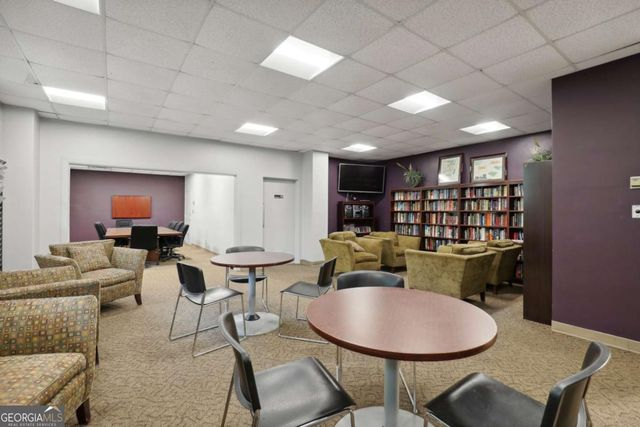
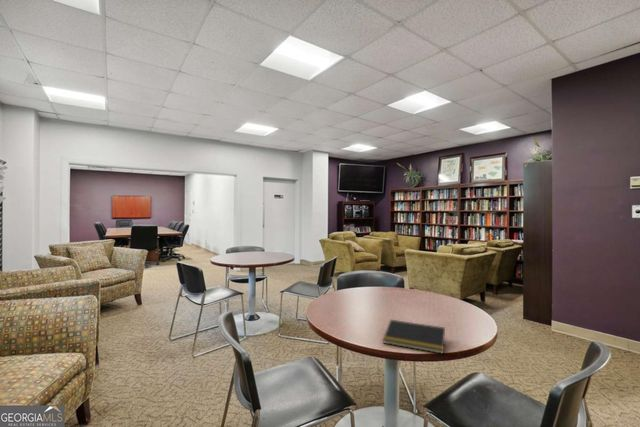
+ notepad [382,319,446,355]
